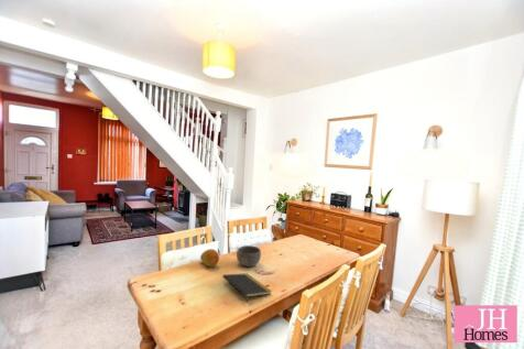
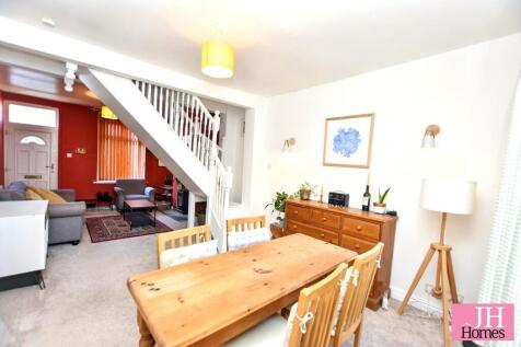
- bowl [236,244,262,268]
- fruit [199,248,220,269]
- notepad [221,272,273,303]
